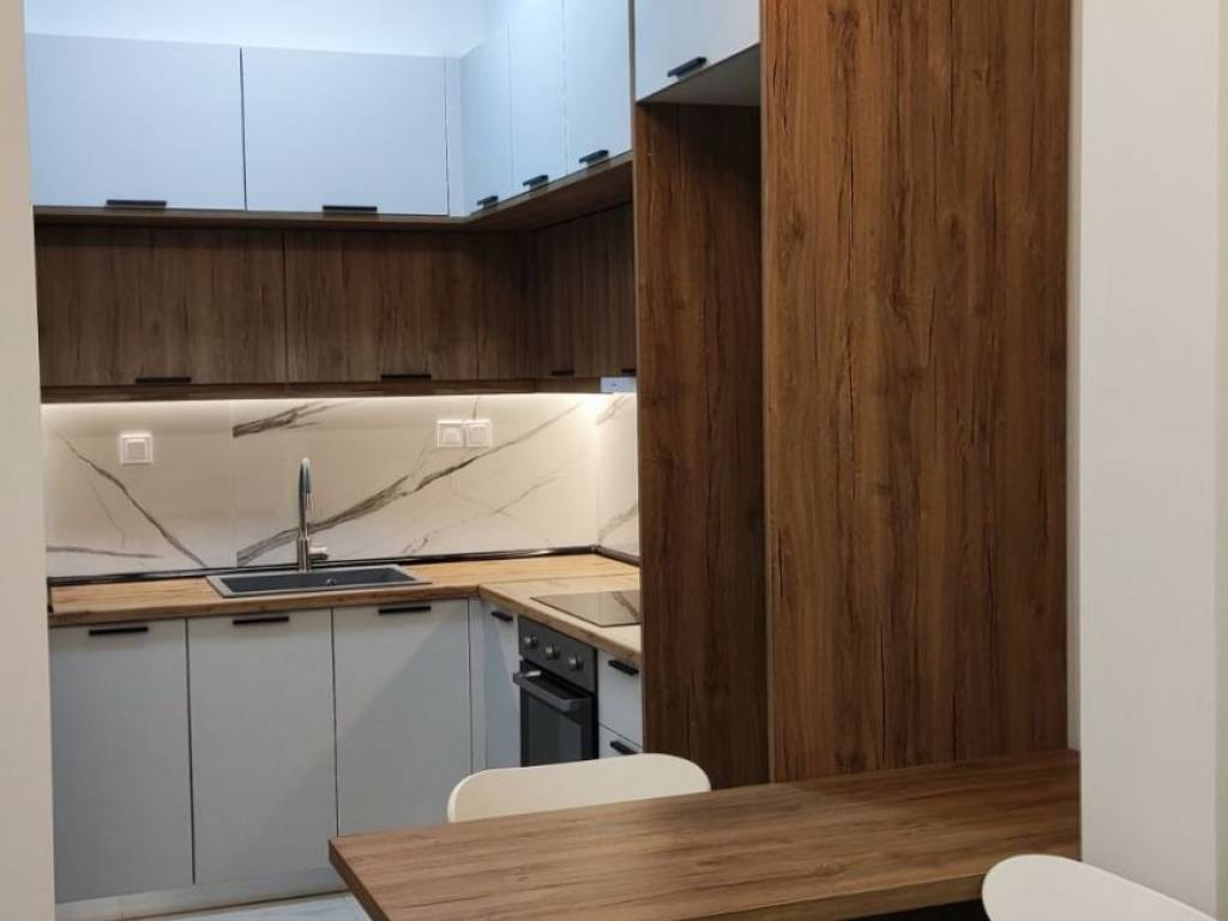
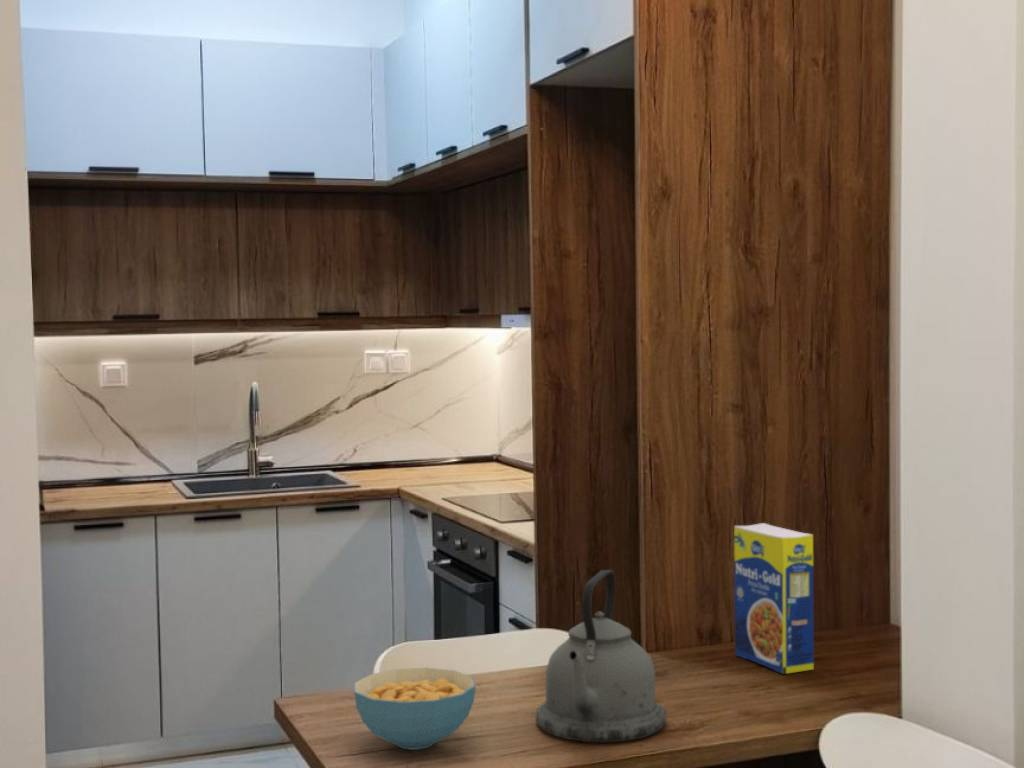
+ cereal bowl [353,667,477,751]
+ legume [733,522,815,675]
+ kettle [534,569,667,744]
